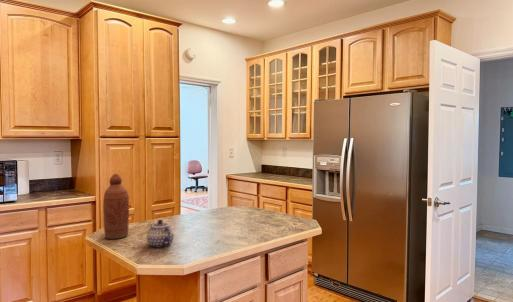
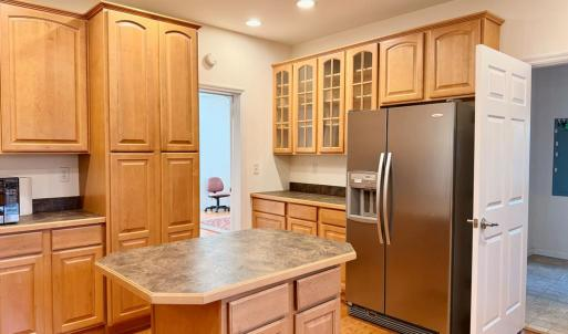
- bottle [102,173,130,240]
- teapot [146,218,175,249]
